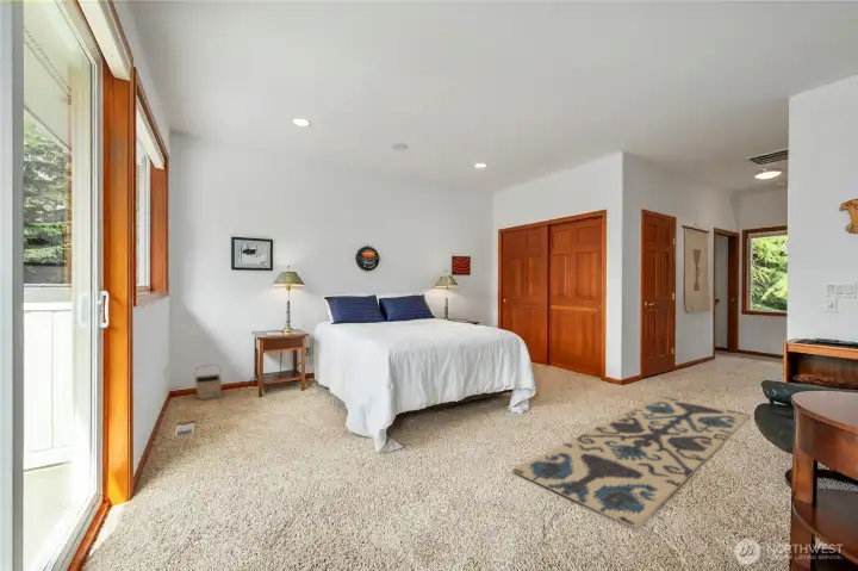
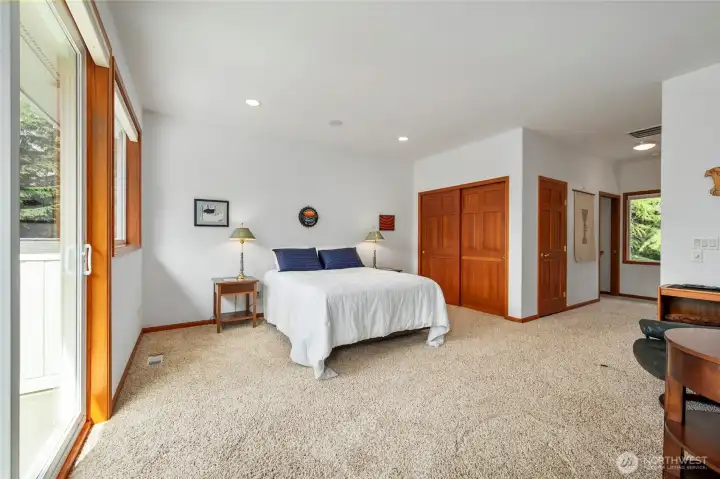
- basket [193,364,223,401]
- rug [511,395,752,528]
